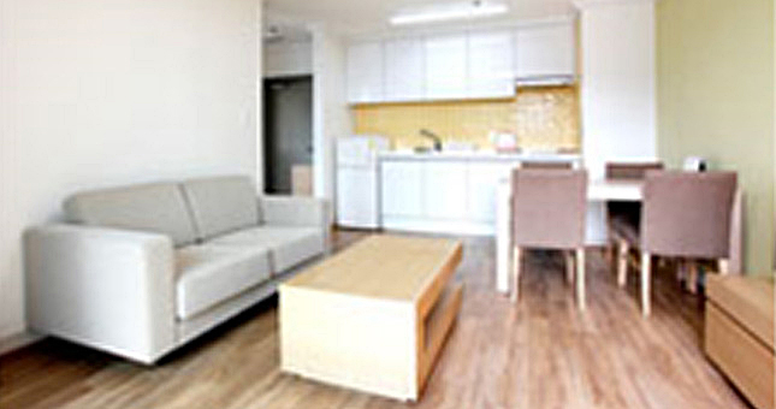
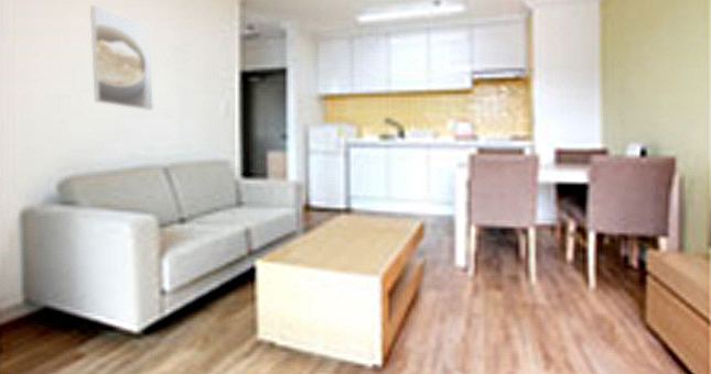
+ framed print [89,4,154,111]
